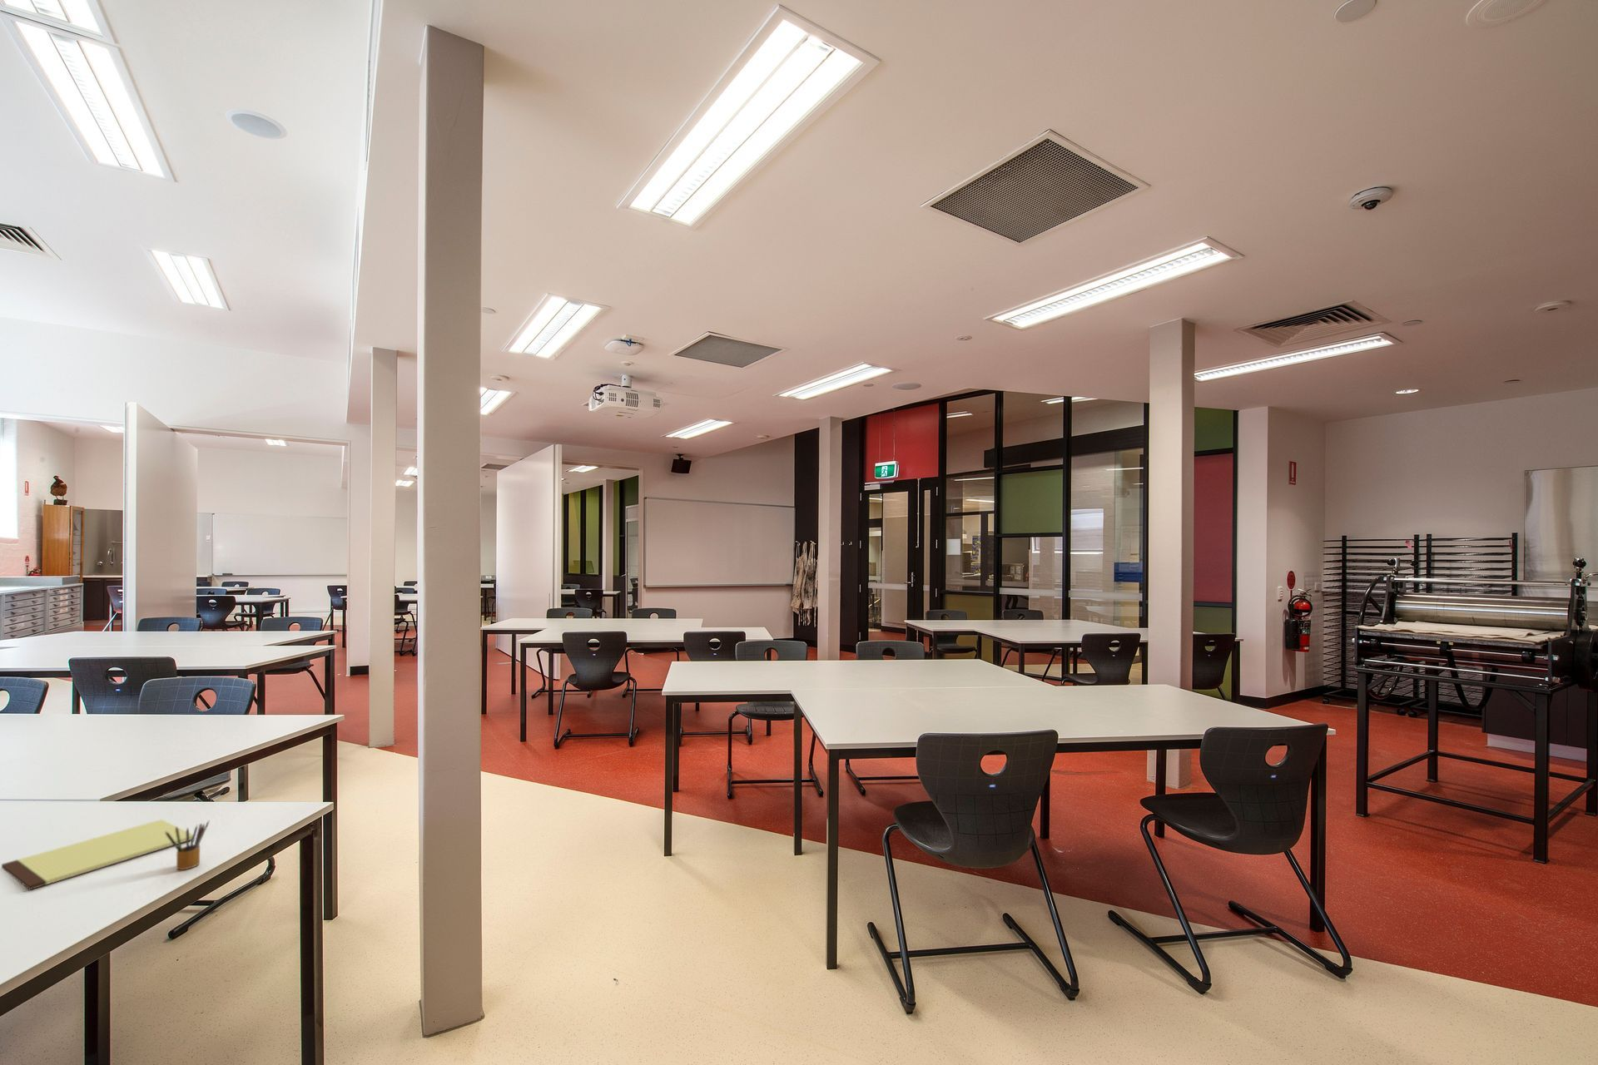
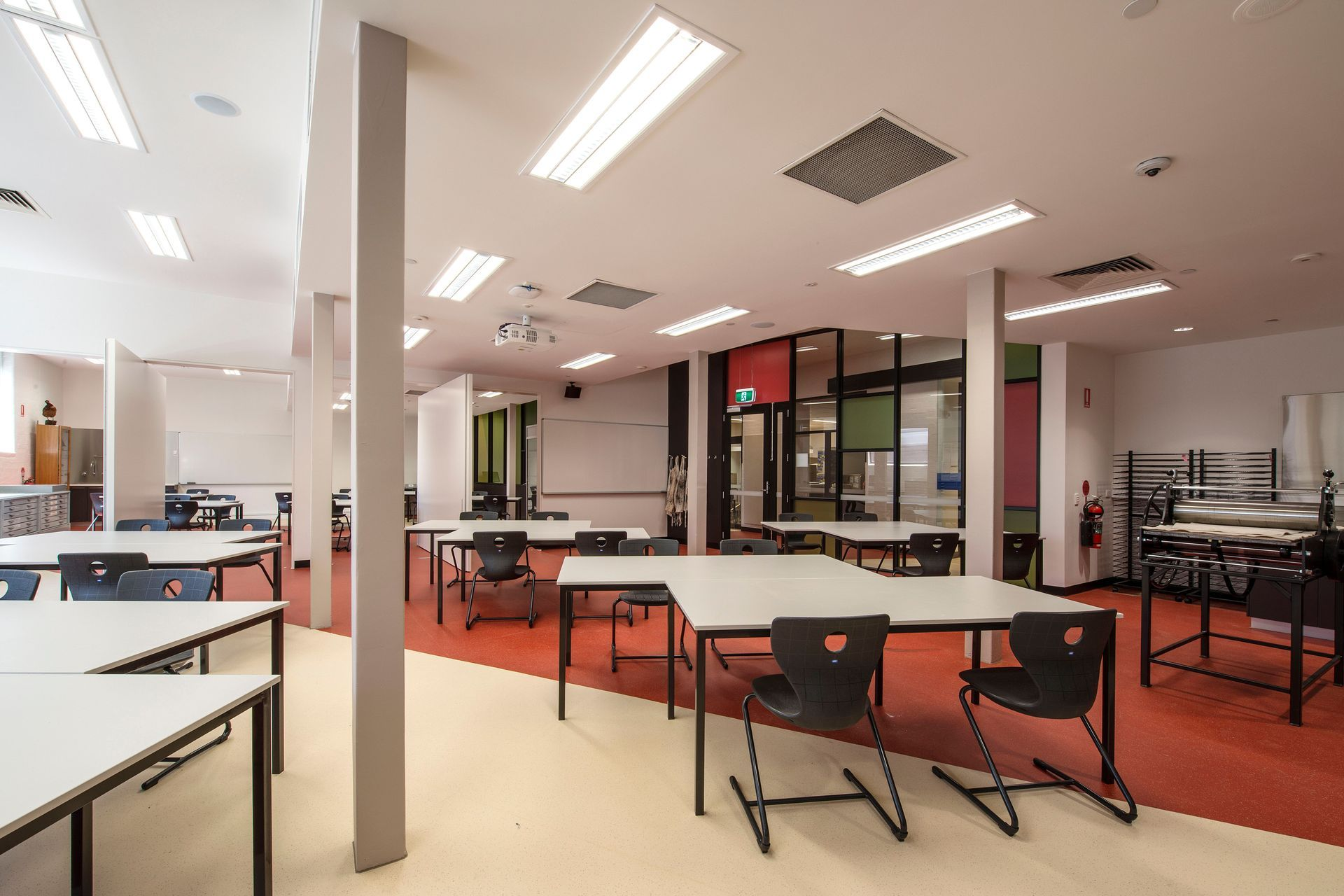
- notepad [1,819,193,890]
- pencil box [165,819,210,870]
